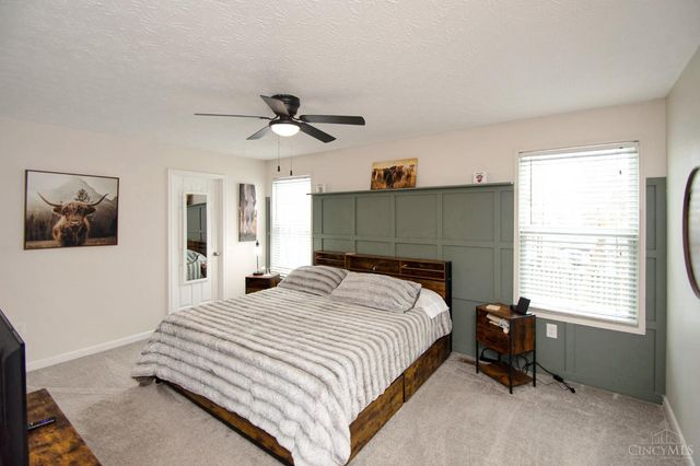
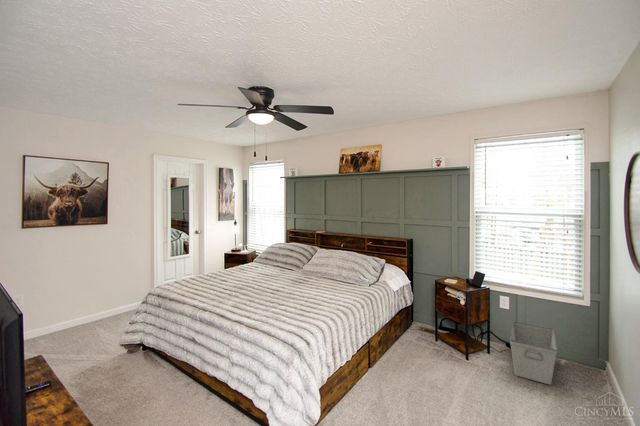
+ storage bin [509,321,559,386]
